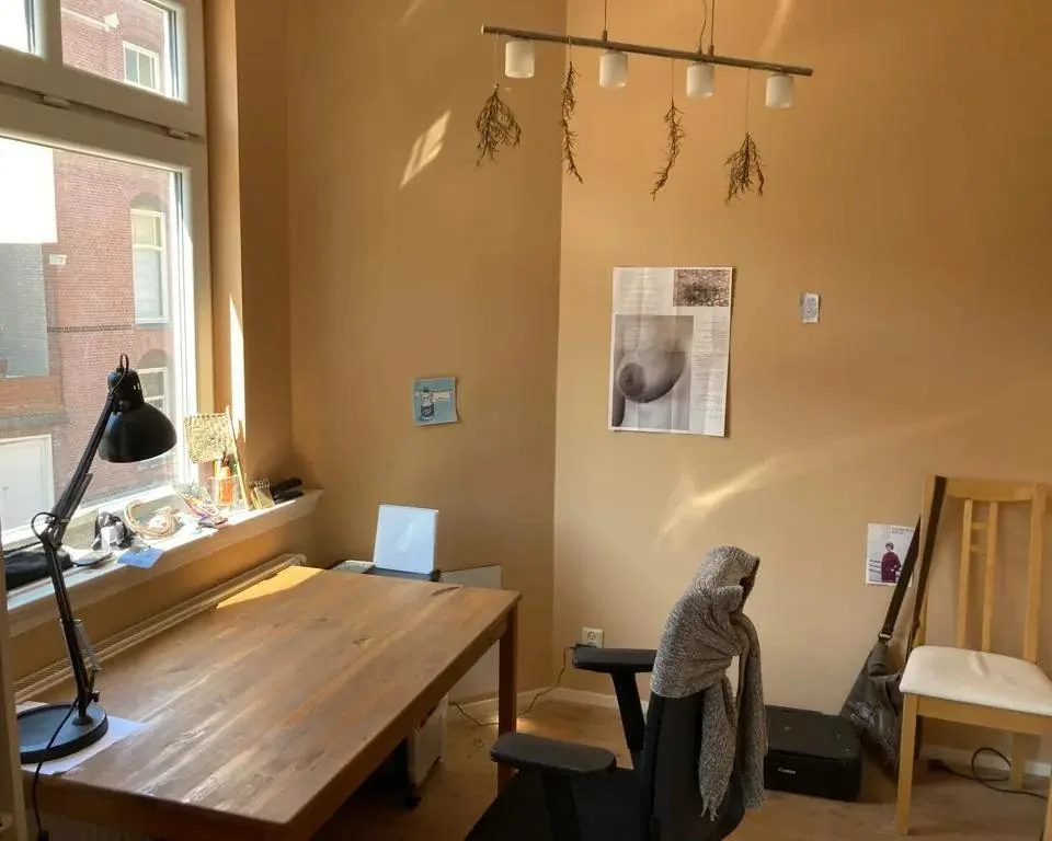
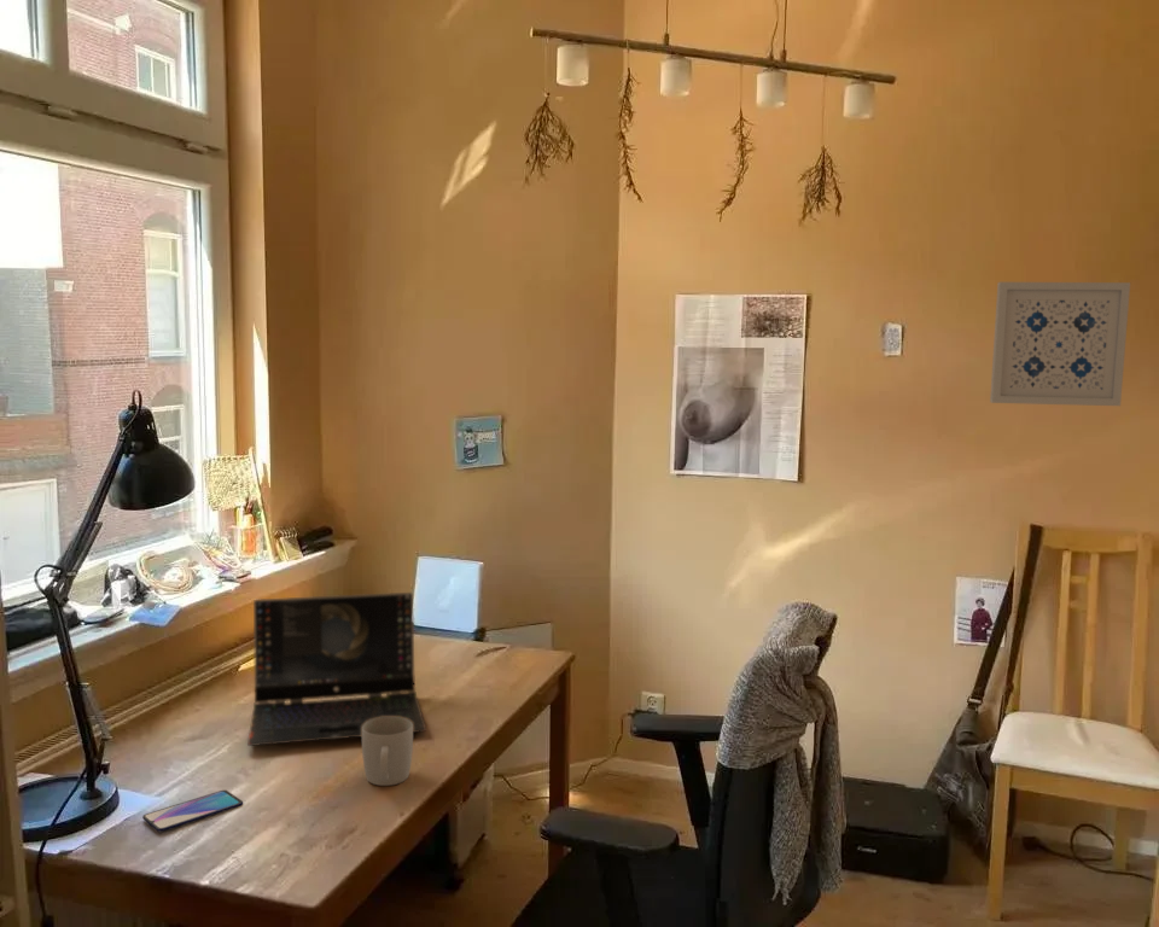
+ mug [361,717,414,787]
+ smartphone [141,789,244,833]
+ wall art [989,281,1131,407]
+ laptop computer [246,591,427,747]
